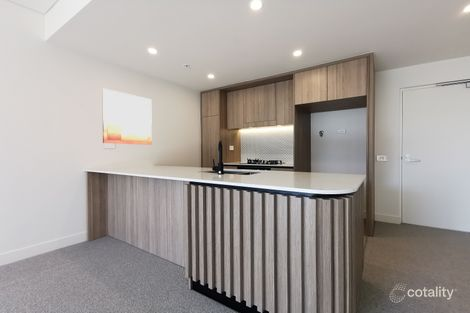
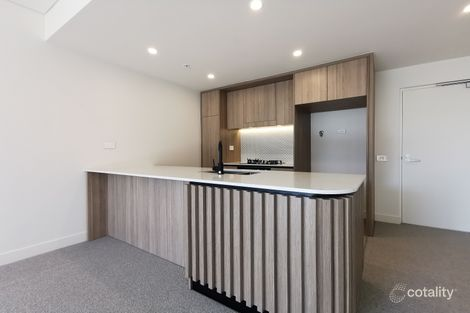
- wall art [101,88,153,146]
